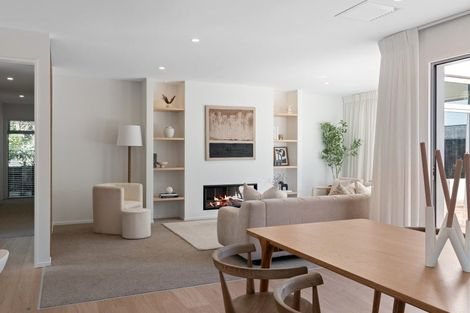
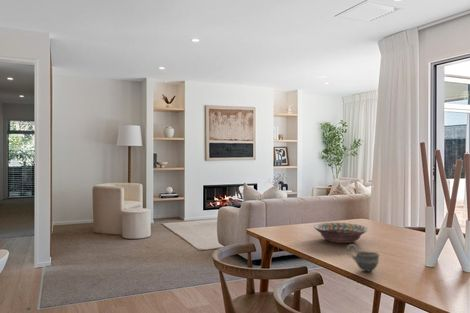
+ decorative bowl [313,222,369,244]
+ cup [346,243,381,273]
